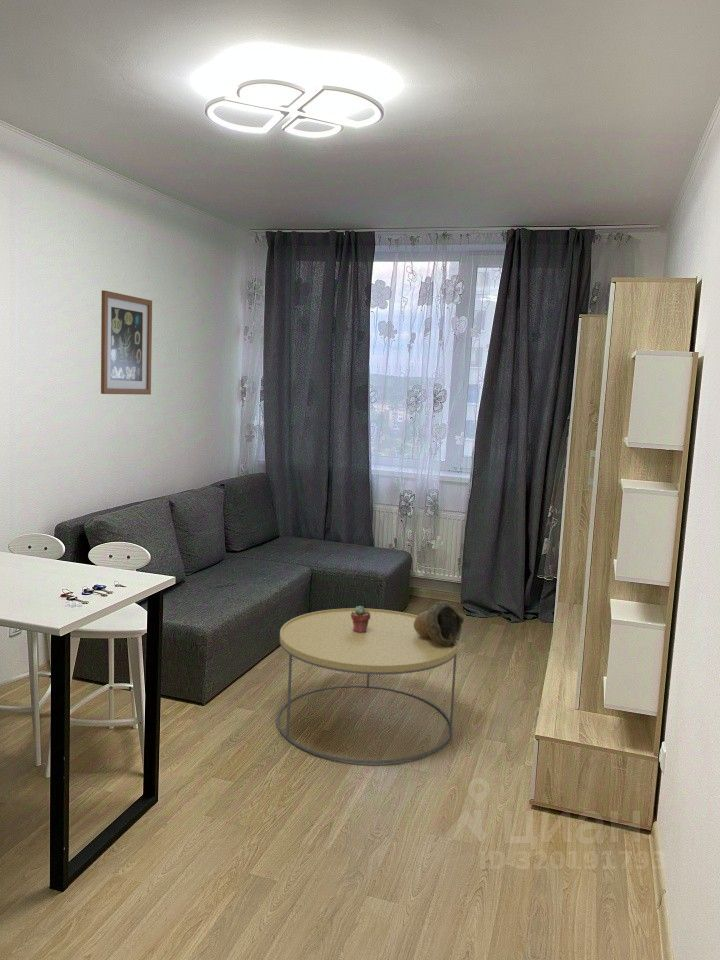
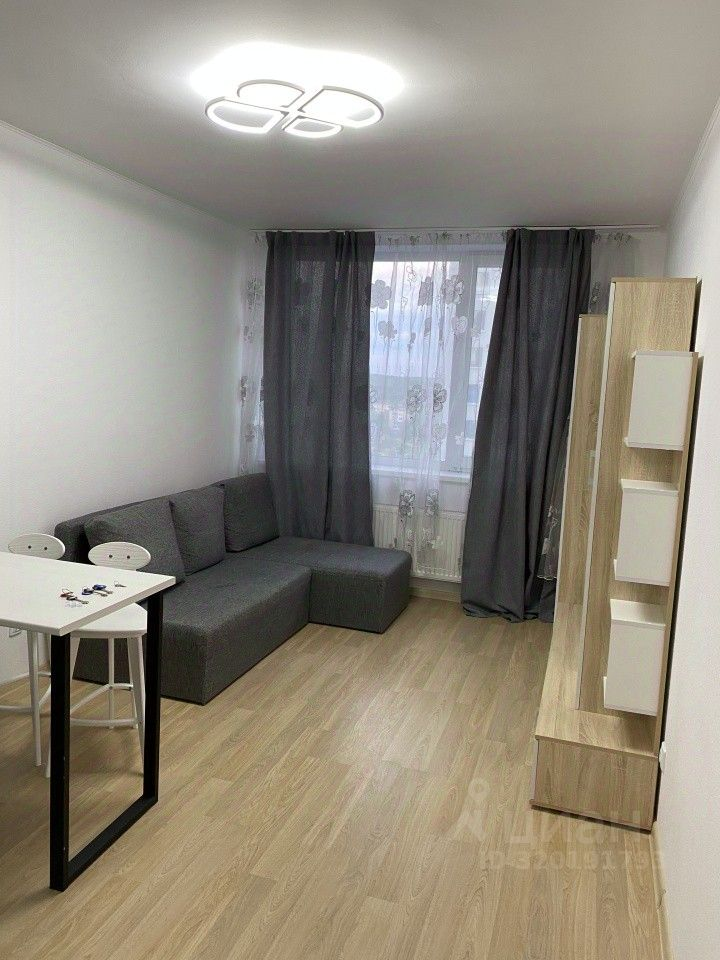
- coffee table [276,607,459,765]
- decorative bowl [414,600,465,647]
- potted succulent [351,605,370,633]
- wall art [100,289,153,396]
